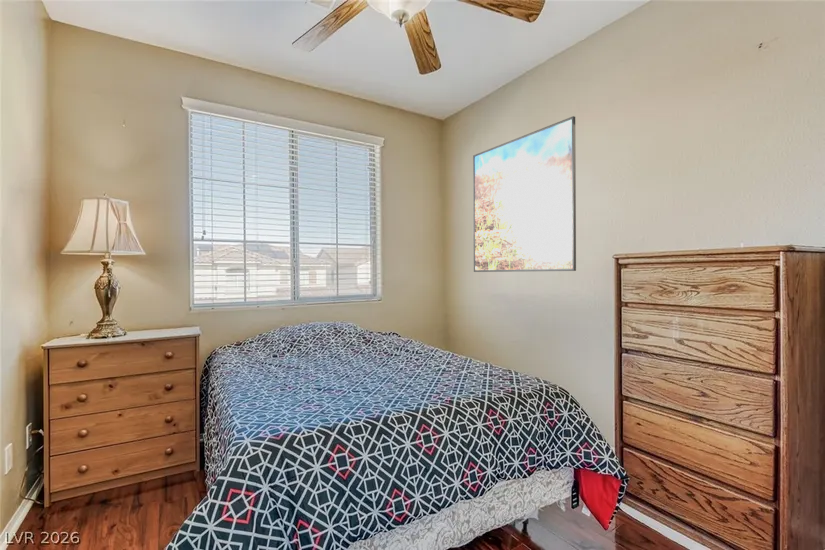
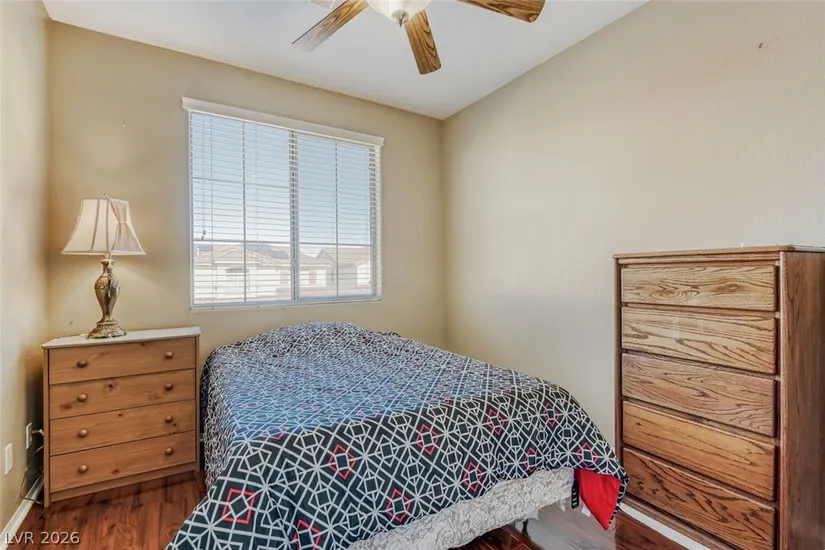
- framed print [472,115,577,273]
